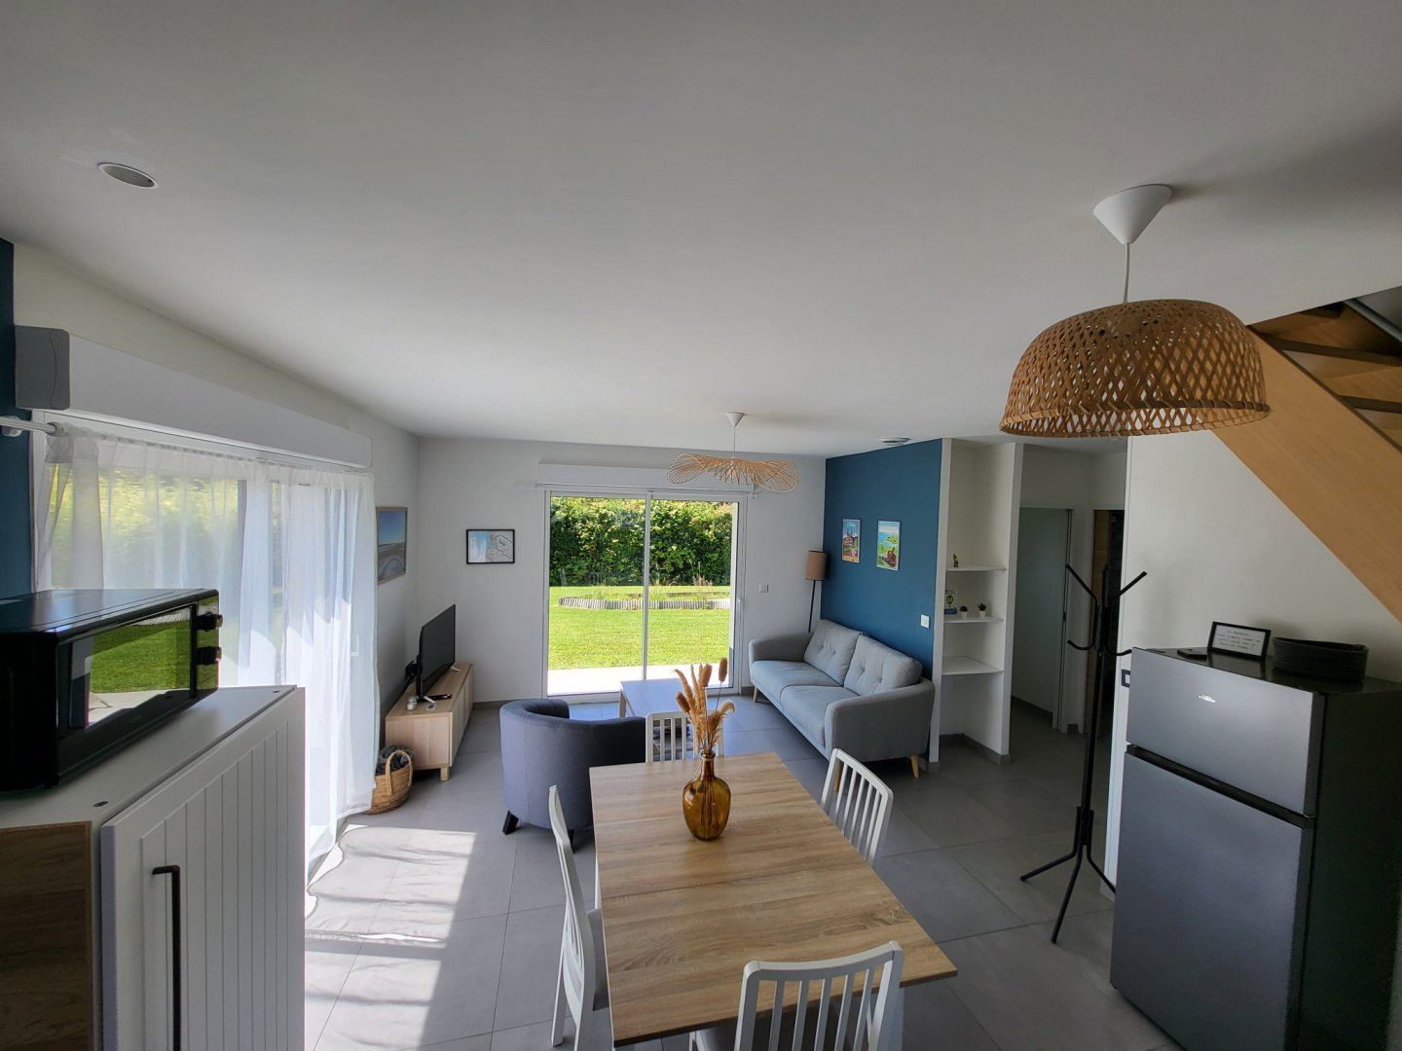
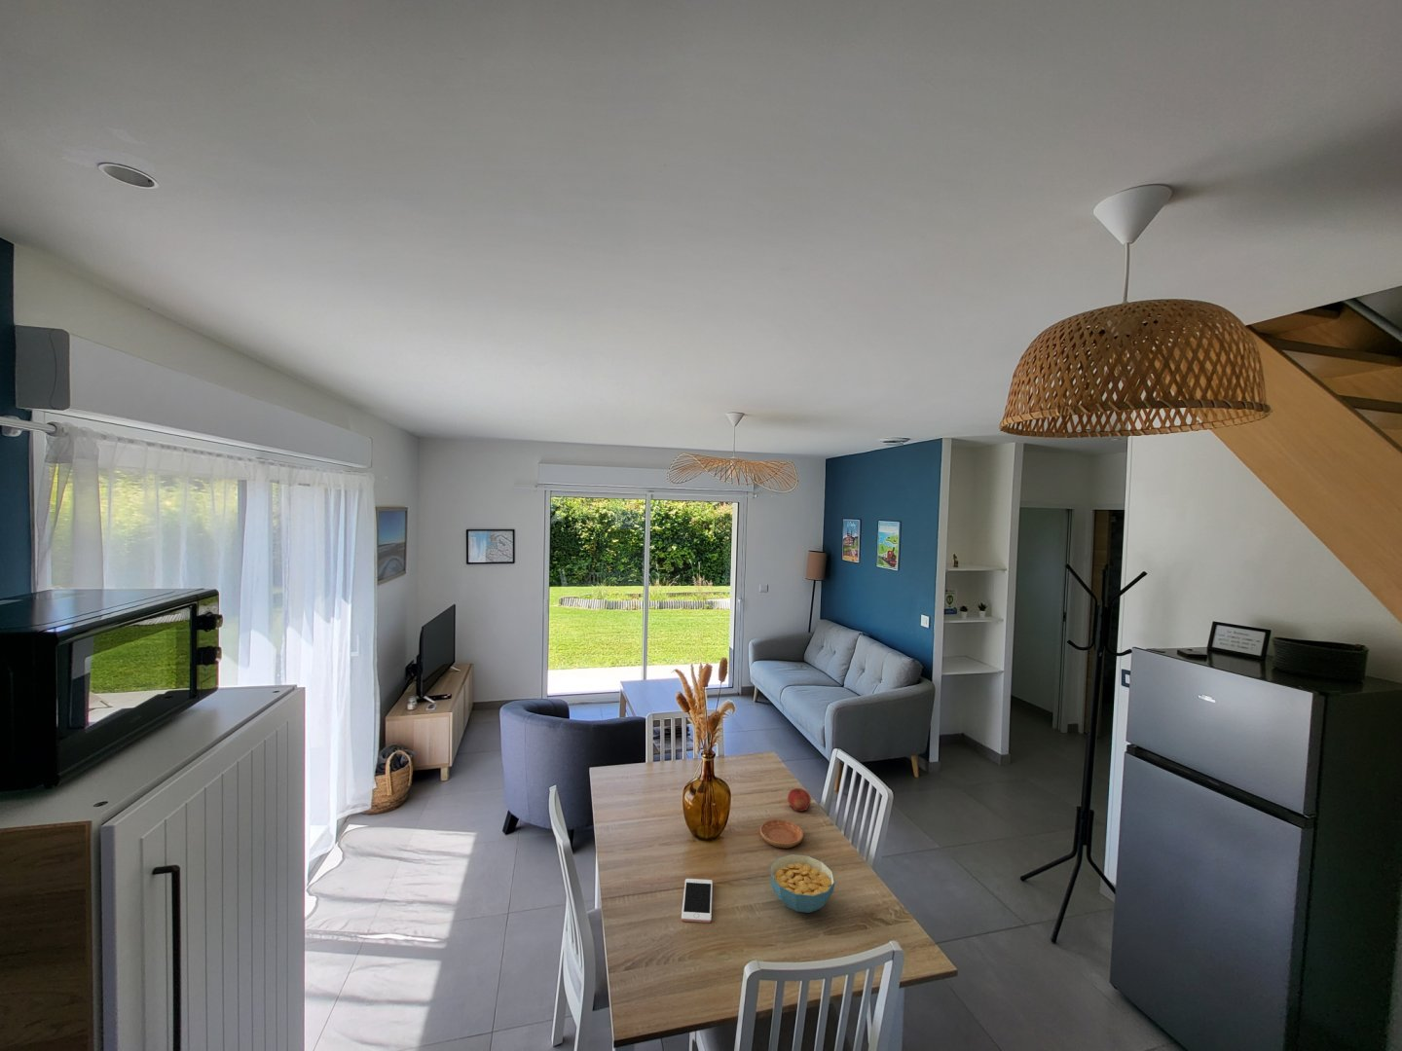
+ cereal bowl [769,853,836,914]
+ fruit [787,787,812,813]
+ saucer [760,818,804,849]
+ cell phone [680,878,713,924]
